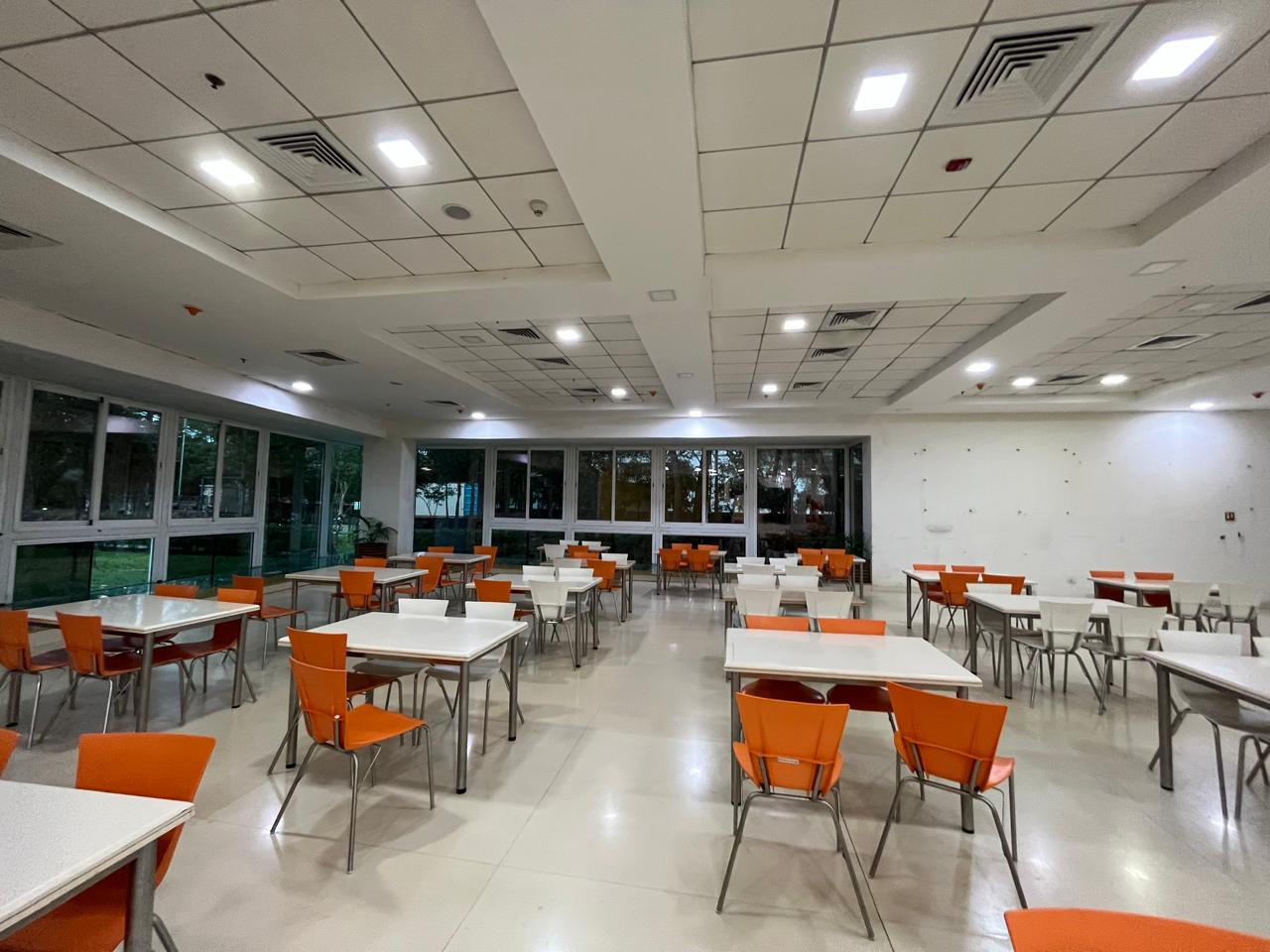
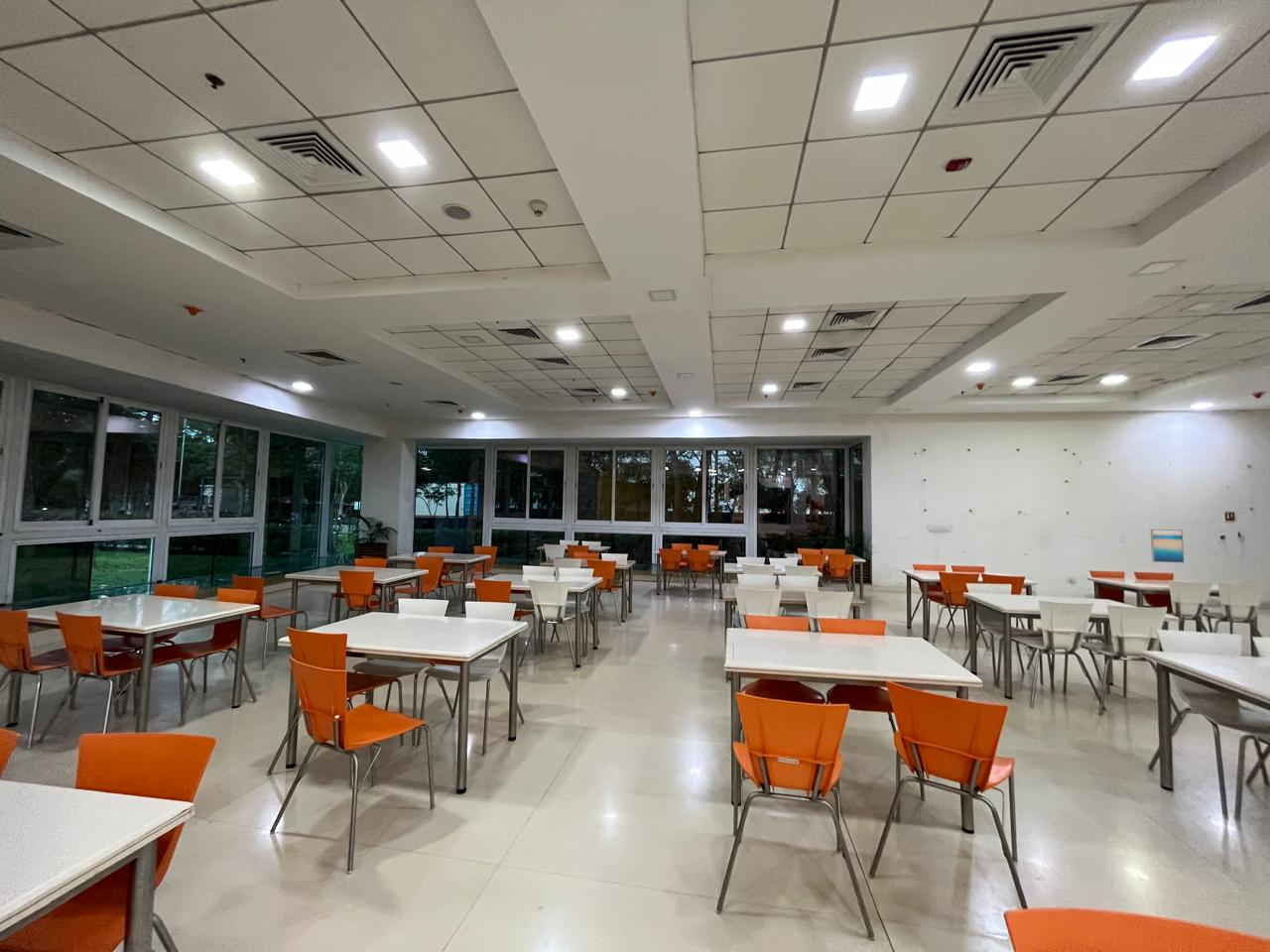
+ wall art [1150,529,1185,563]
